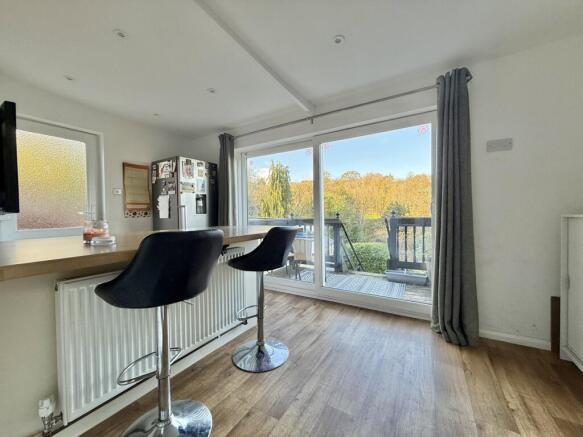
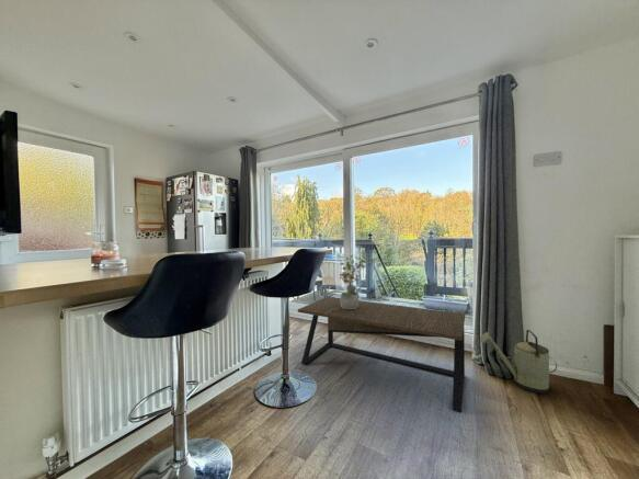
+ watering can [479,329,558,395]
+ bench [297,296,466,413]
+ potted plant [327,253,377,309]
